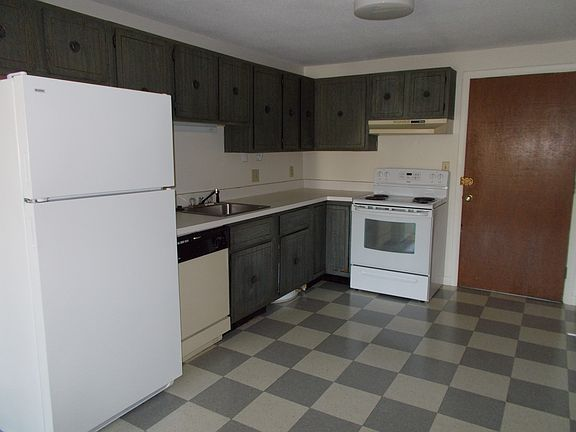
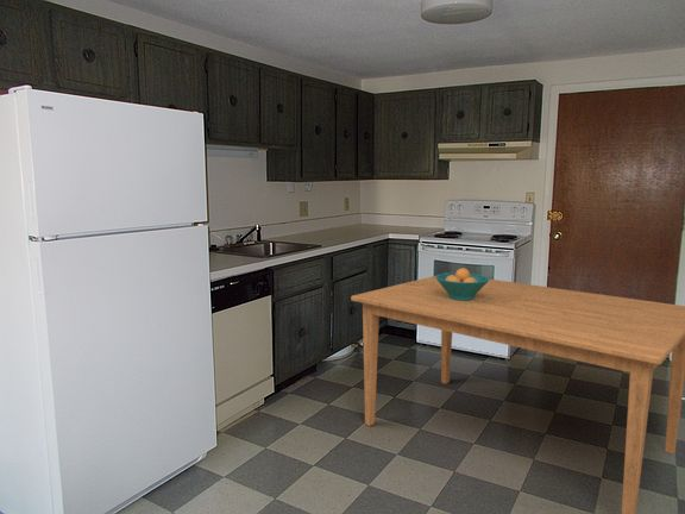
+ fruit bowl [435,267,490,301]
+ dining table [350,275,685,514]
